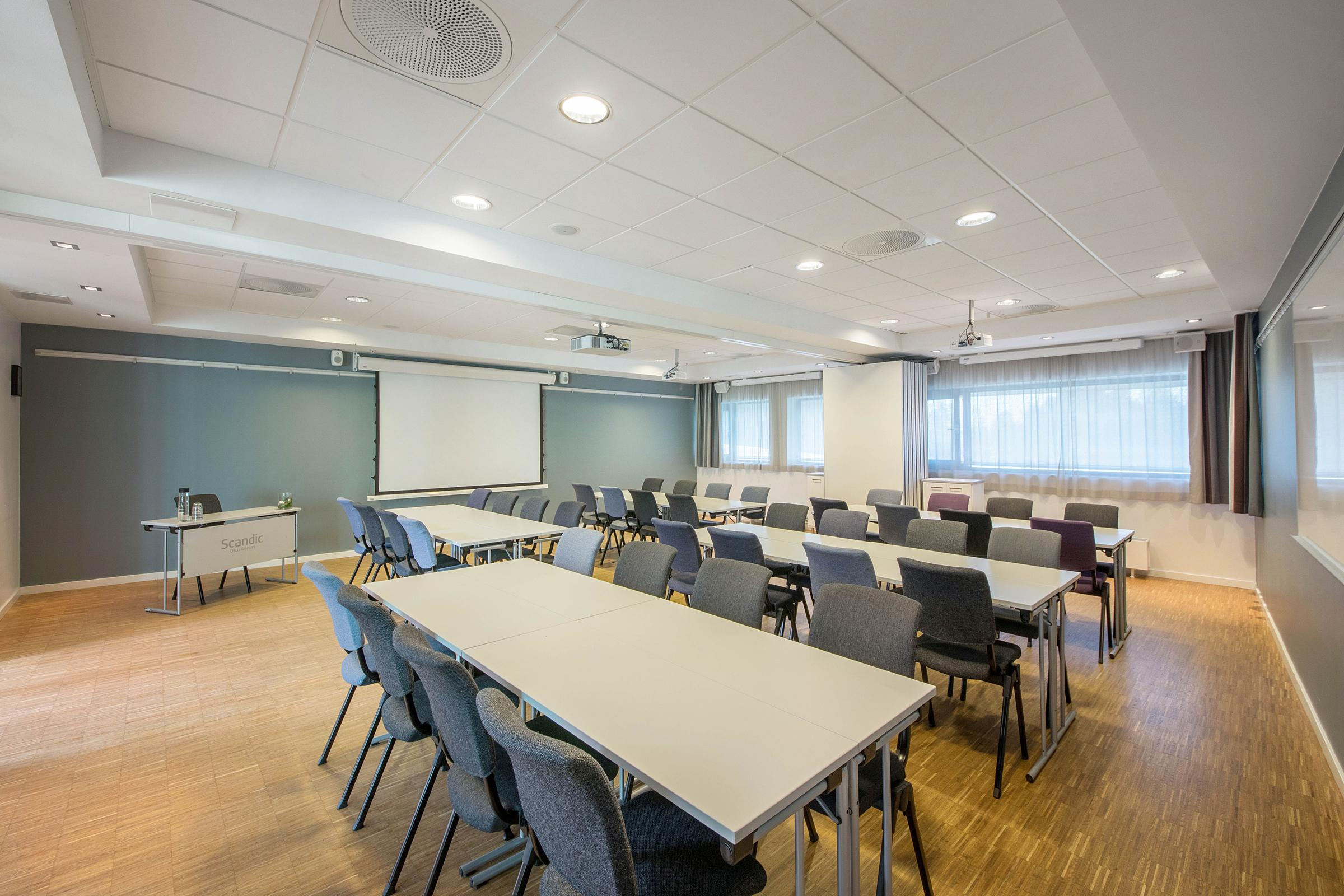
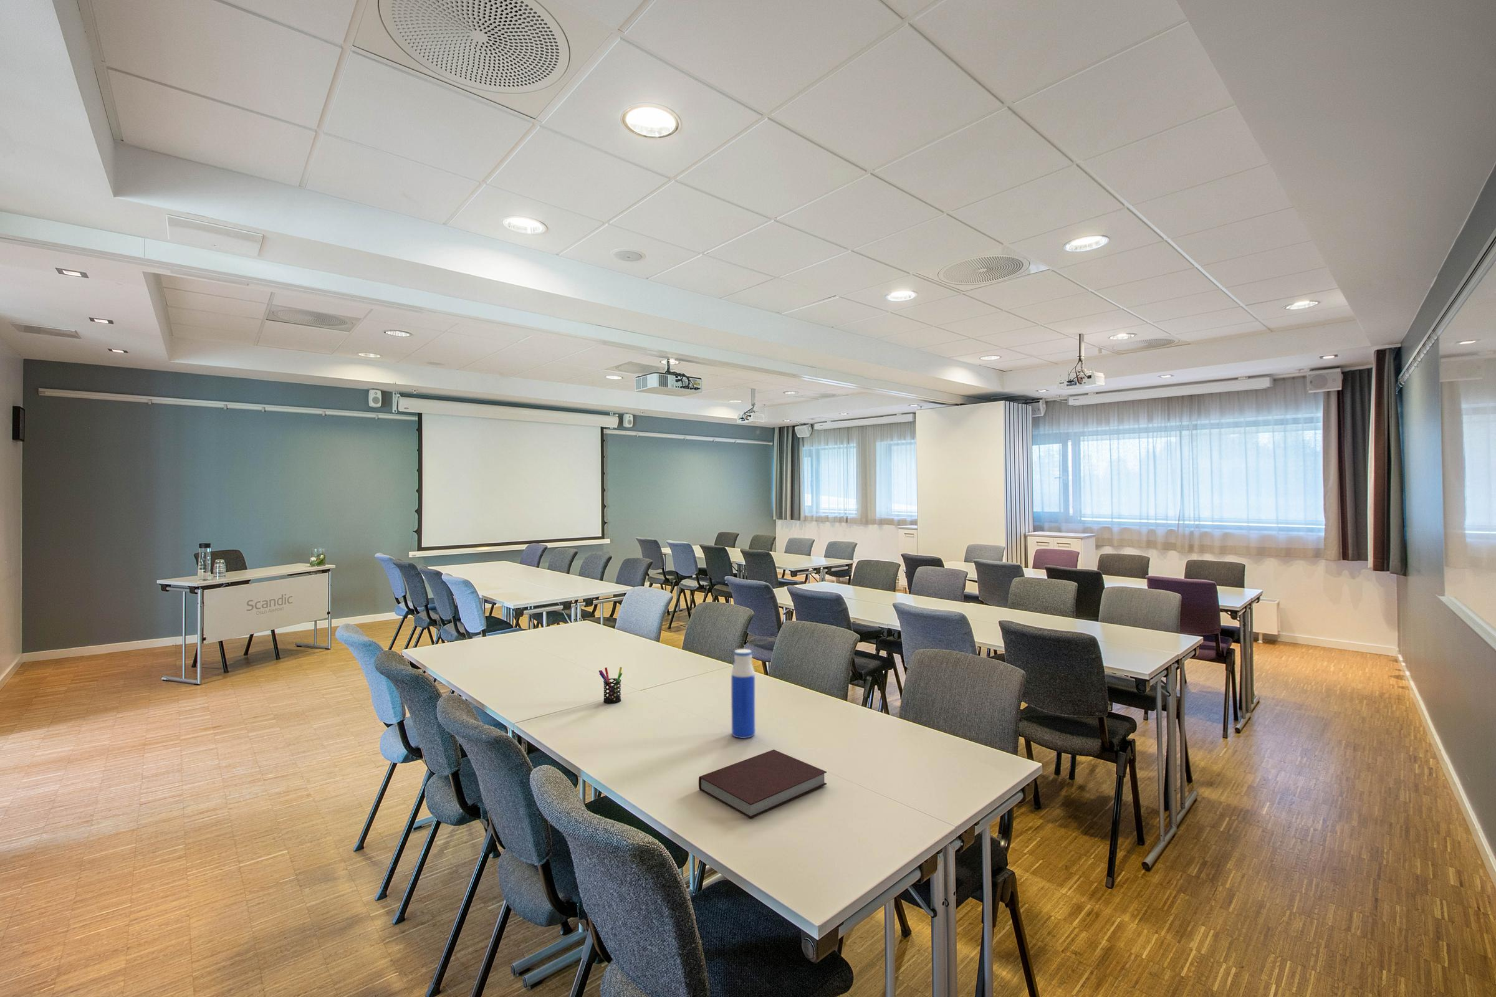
+ pen holder [598,667,622,704]
+ water bottle [730,649,756,739]
+ notebook [698,749,827,819]
